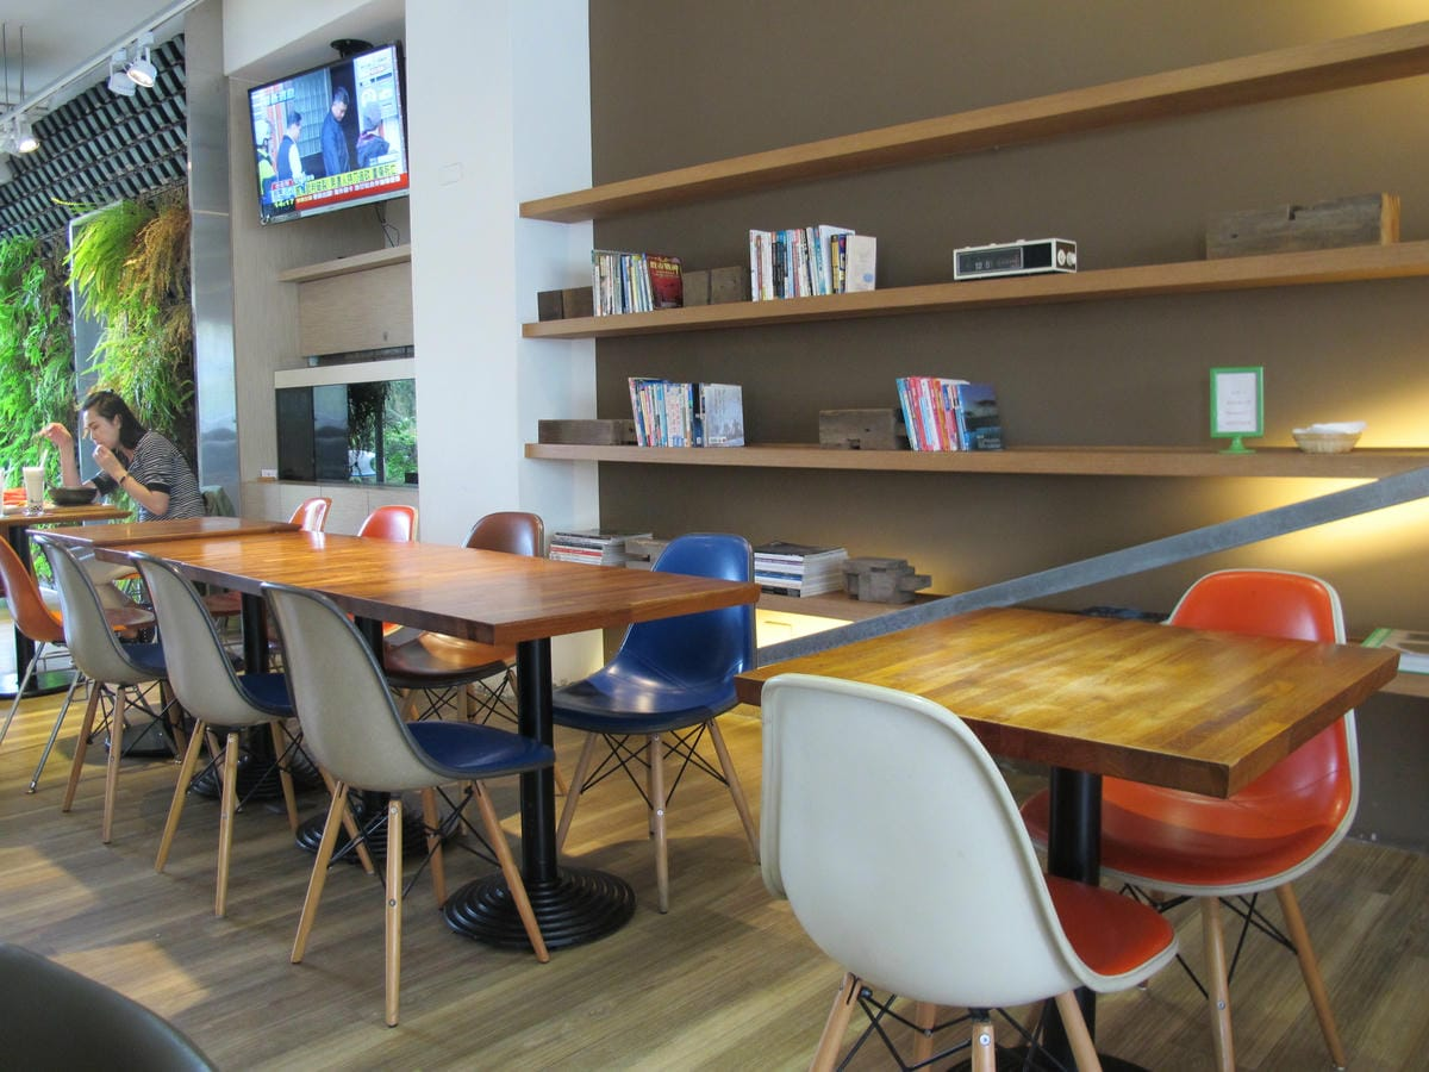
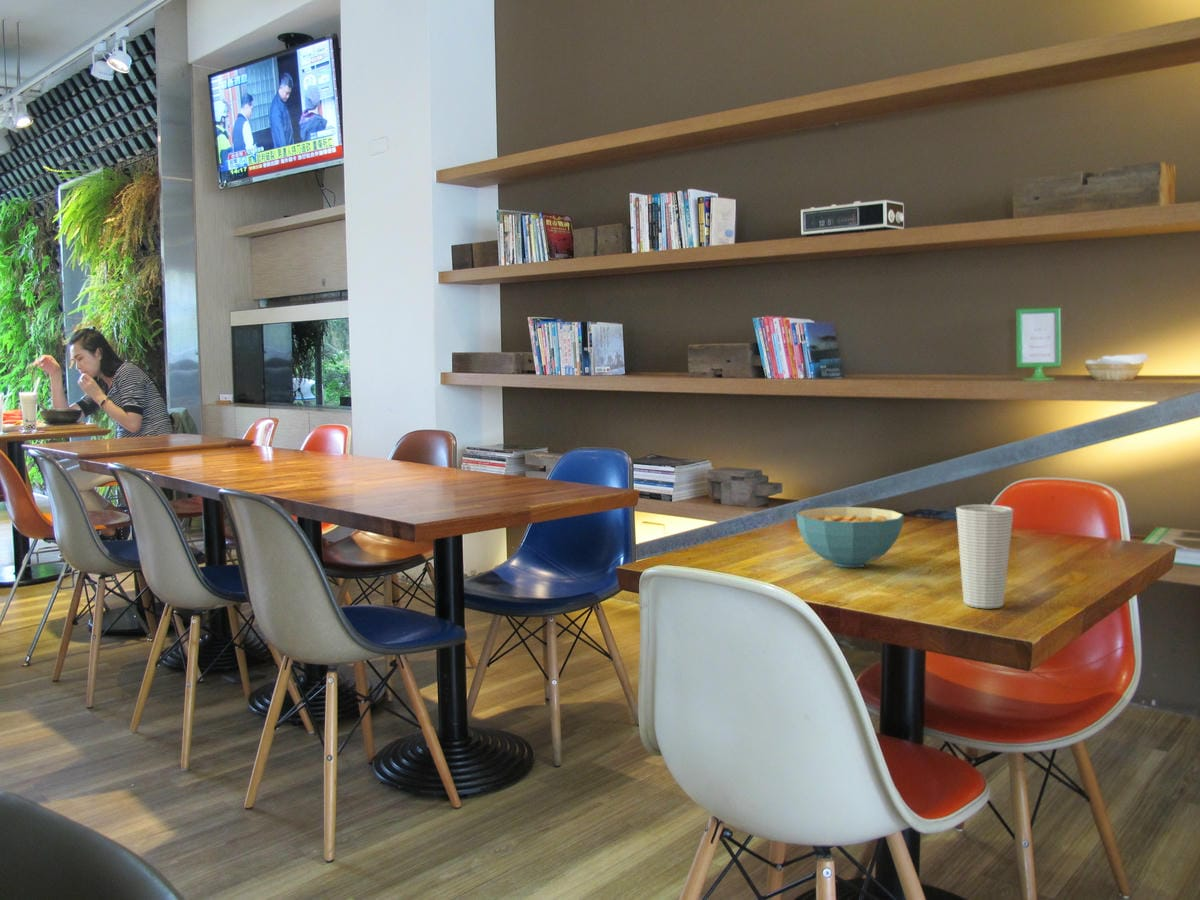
+ cup [955,503,1015,609]
+ cereal bowl [795,506,905,569]
